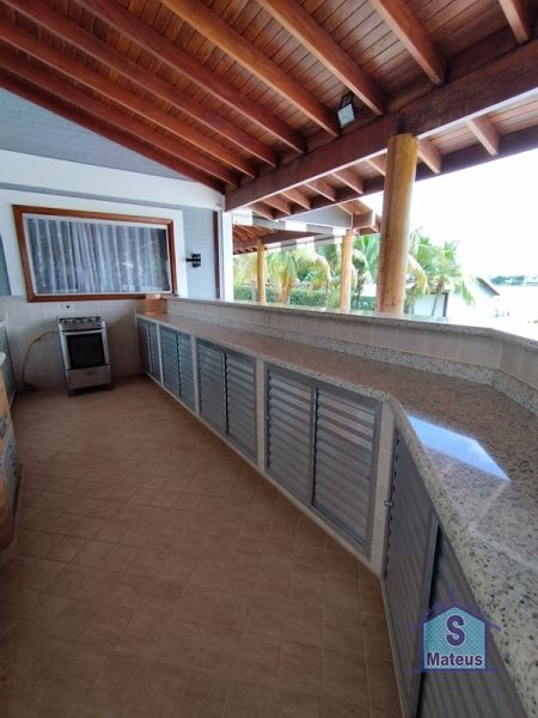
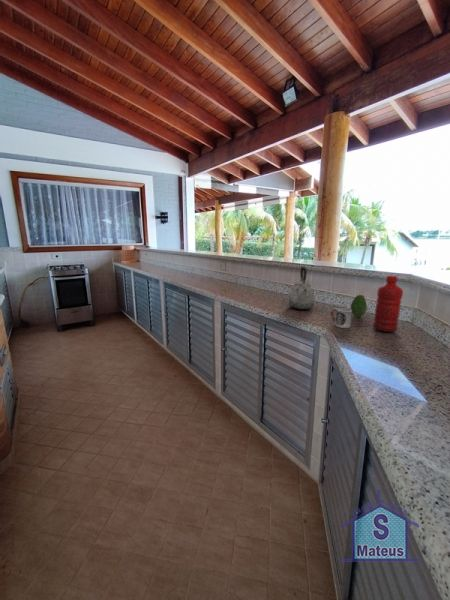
+ cup [330,307,353,329]
+ fruit [350,294,368,317]
+ kettle [288,266,315,311]
+ water bottle [372,274,404,333]
